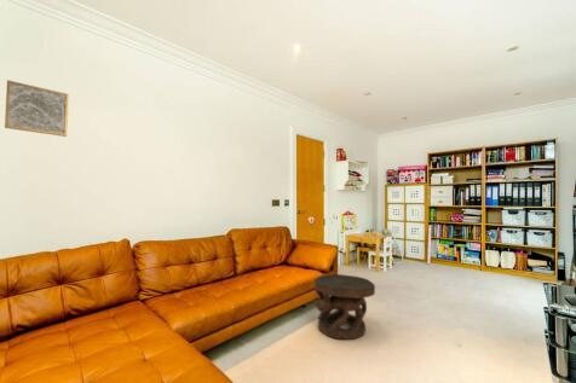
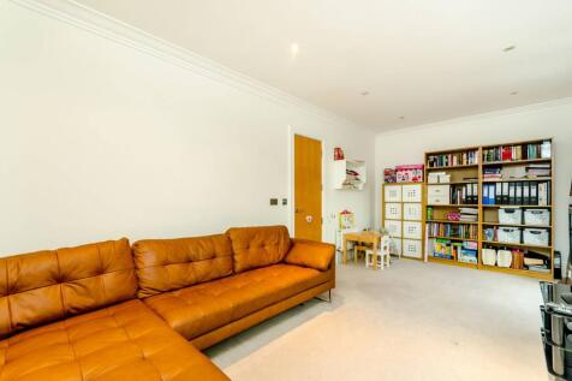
- side table [313,273,376,340]
- wall art [4,79,70,138]
